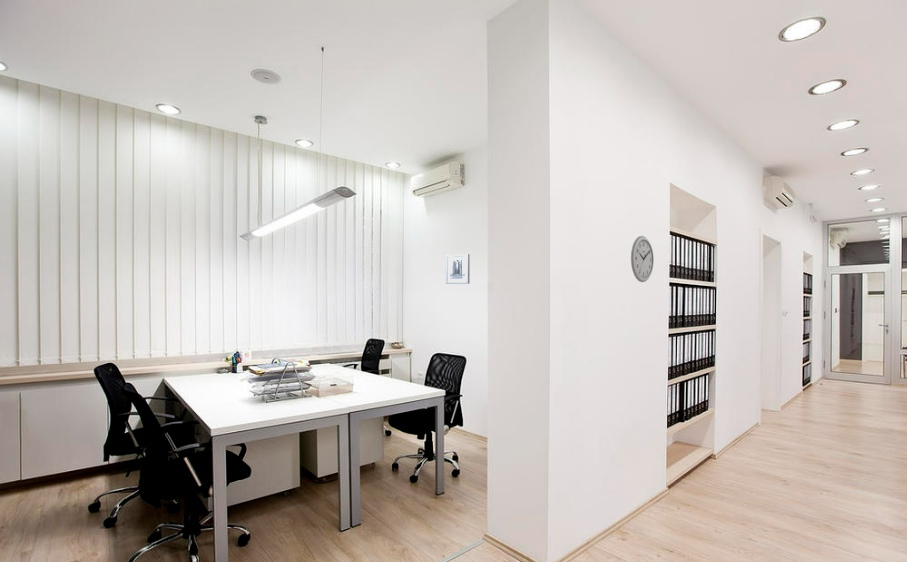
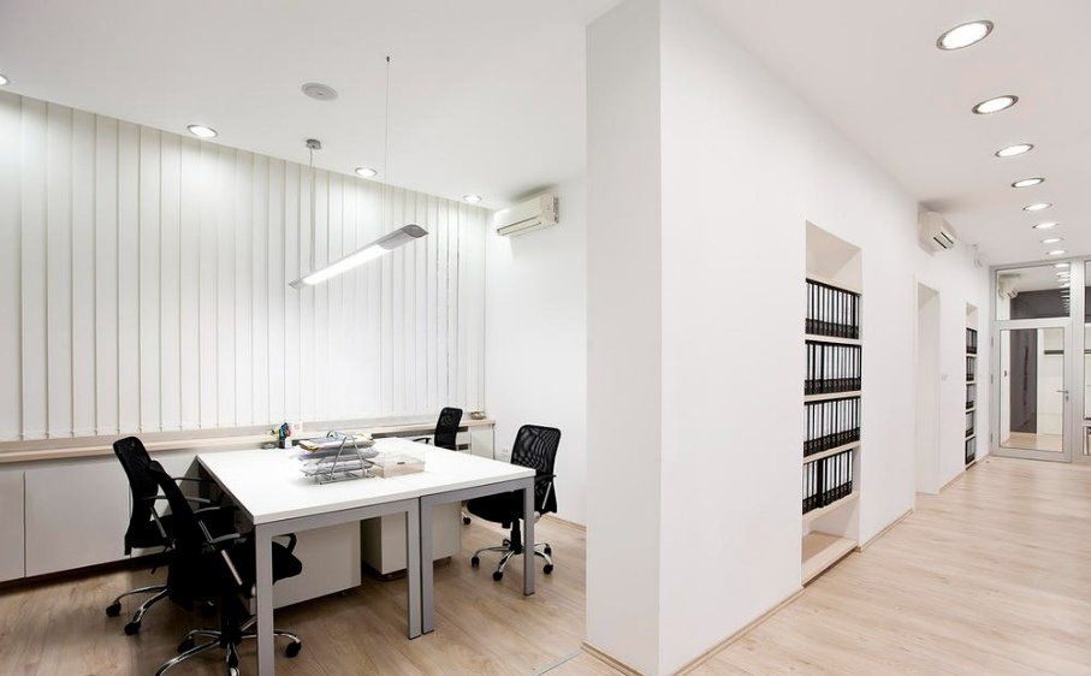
- wall clock [630,235,655,283]
- wall art [445,253,471,285]
